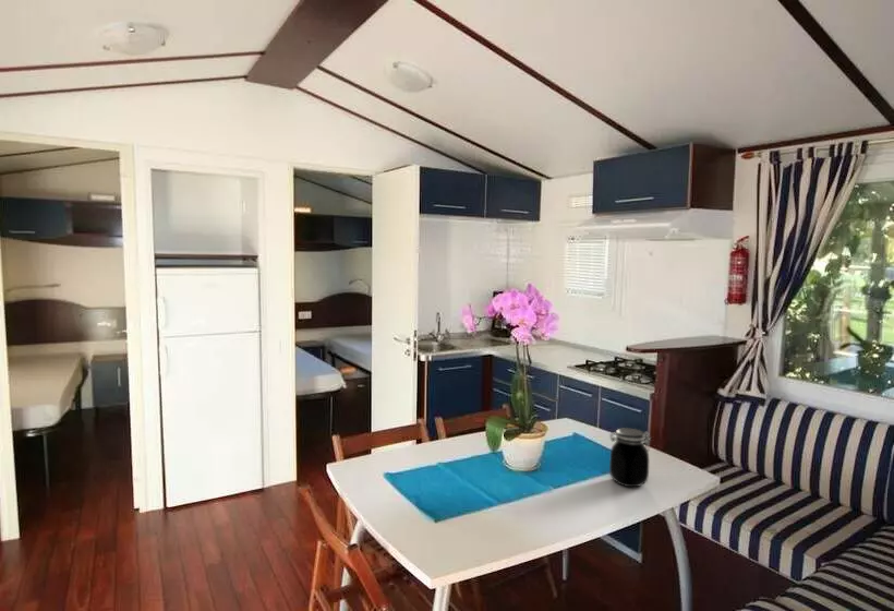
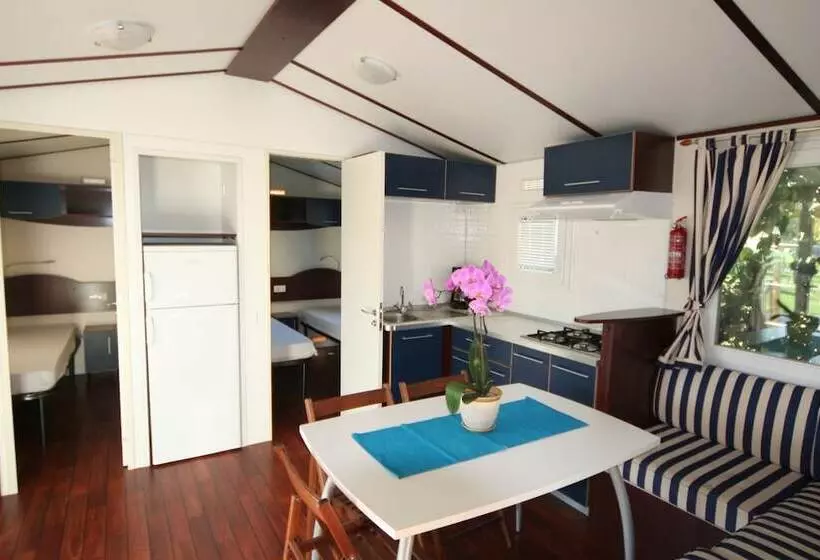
- jar [608,427,652,488]
